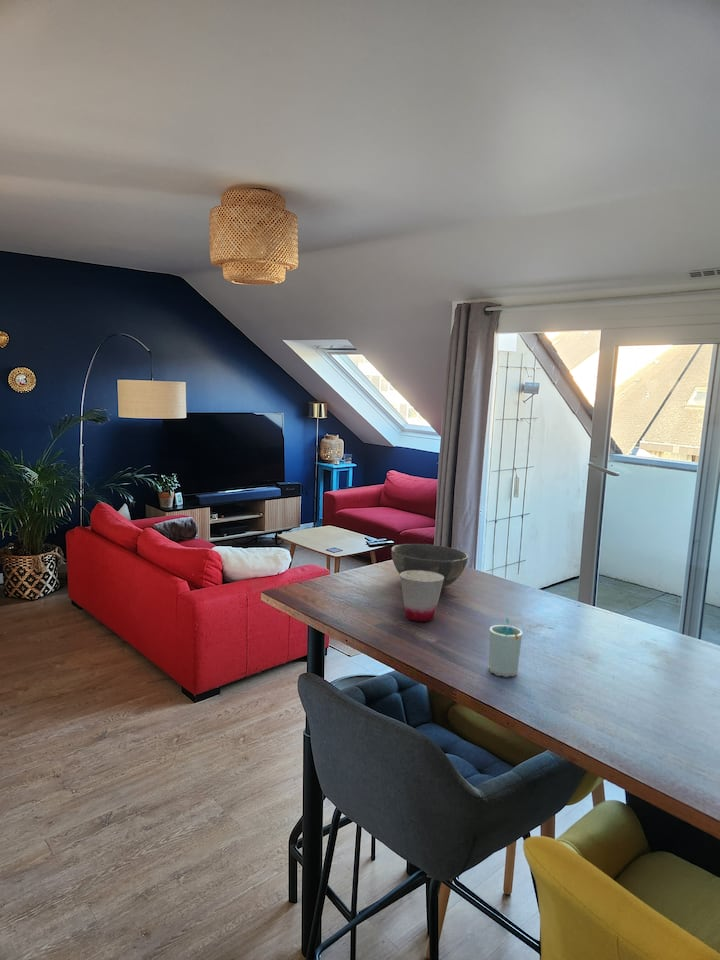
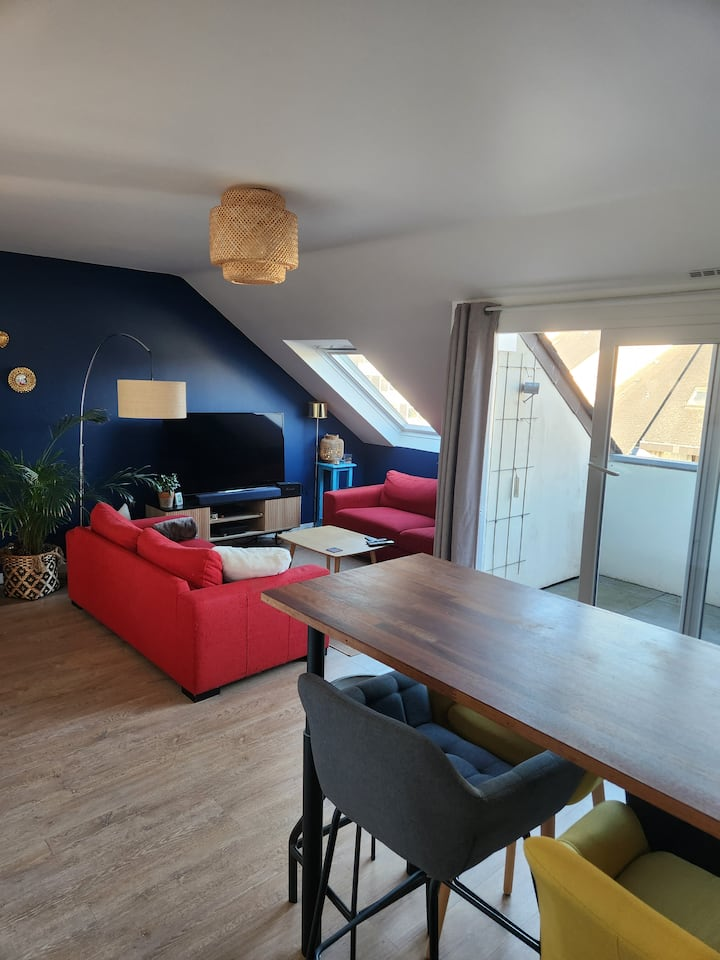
- cup [488,617,523,678]
- cup [399,570,444,622]
- bowl [390,543,469,589]
